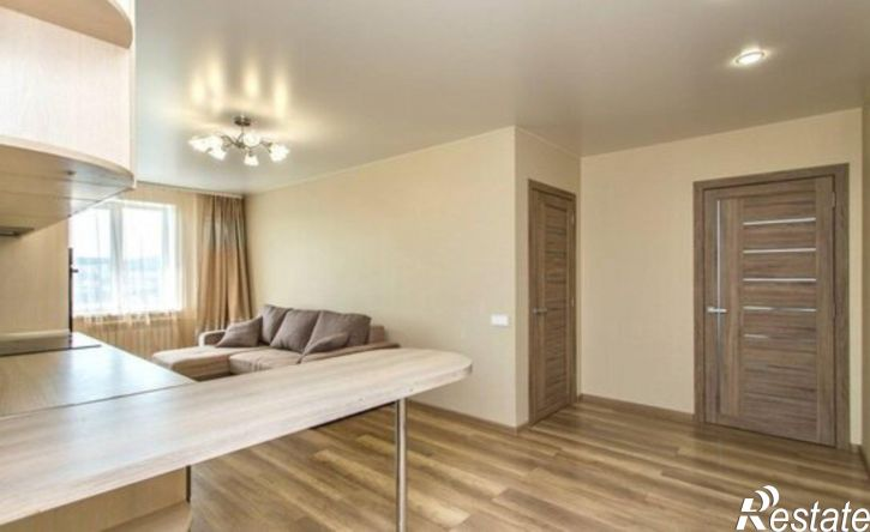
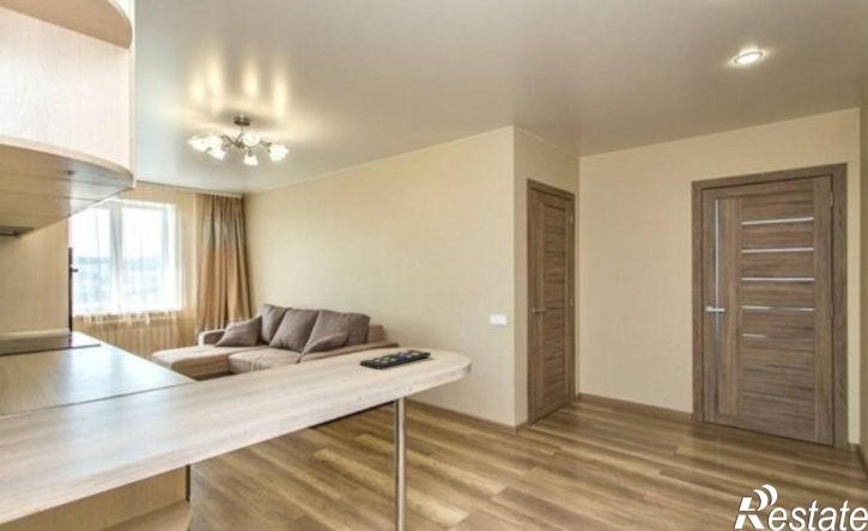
+ remote control [359,348,432,371]
